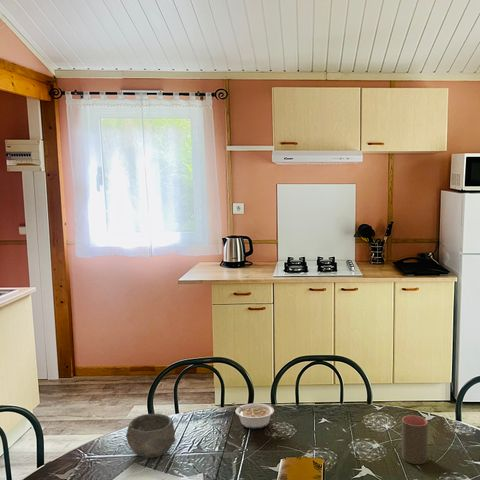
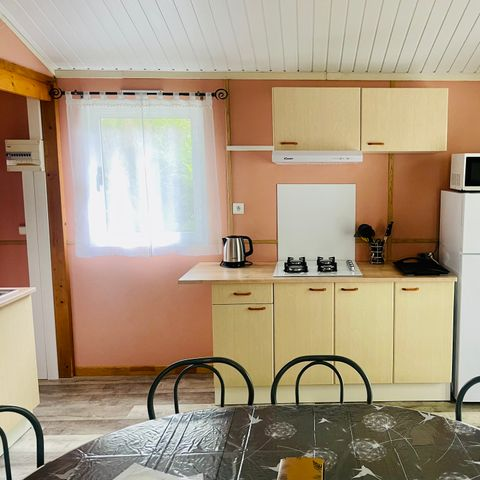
- cup [401,414,429,465]
- bowl [125,413,177,459]
- legume [231,402,275,429]
